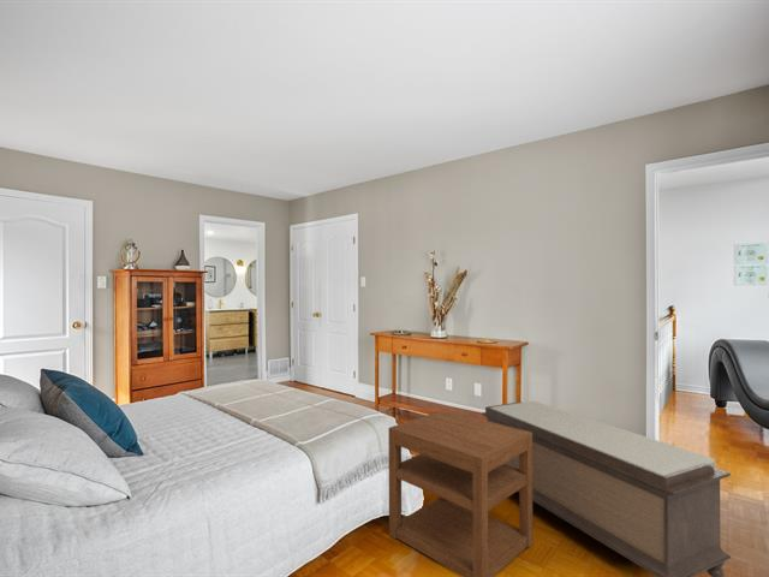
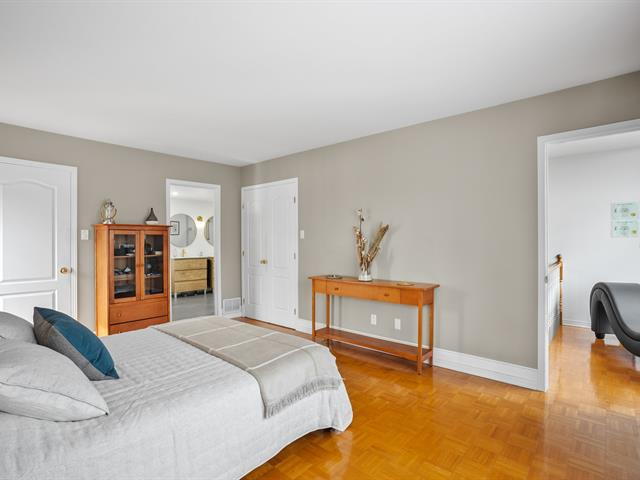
- nightstand [387,409,533,577]
- bench [481,400,732,577]
